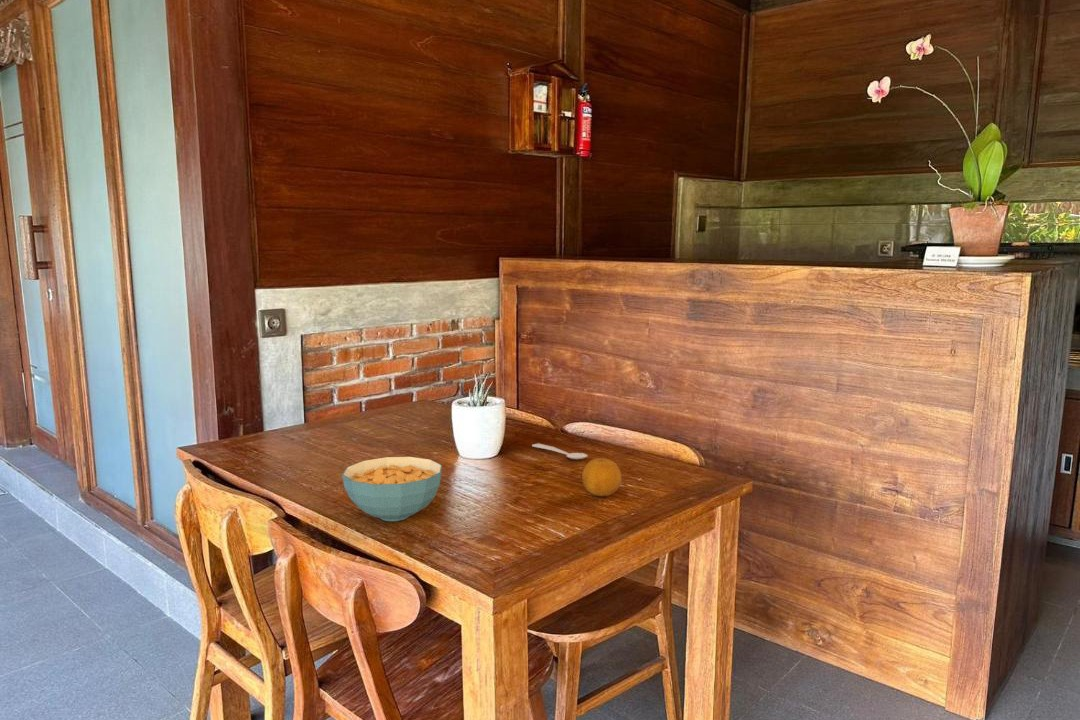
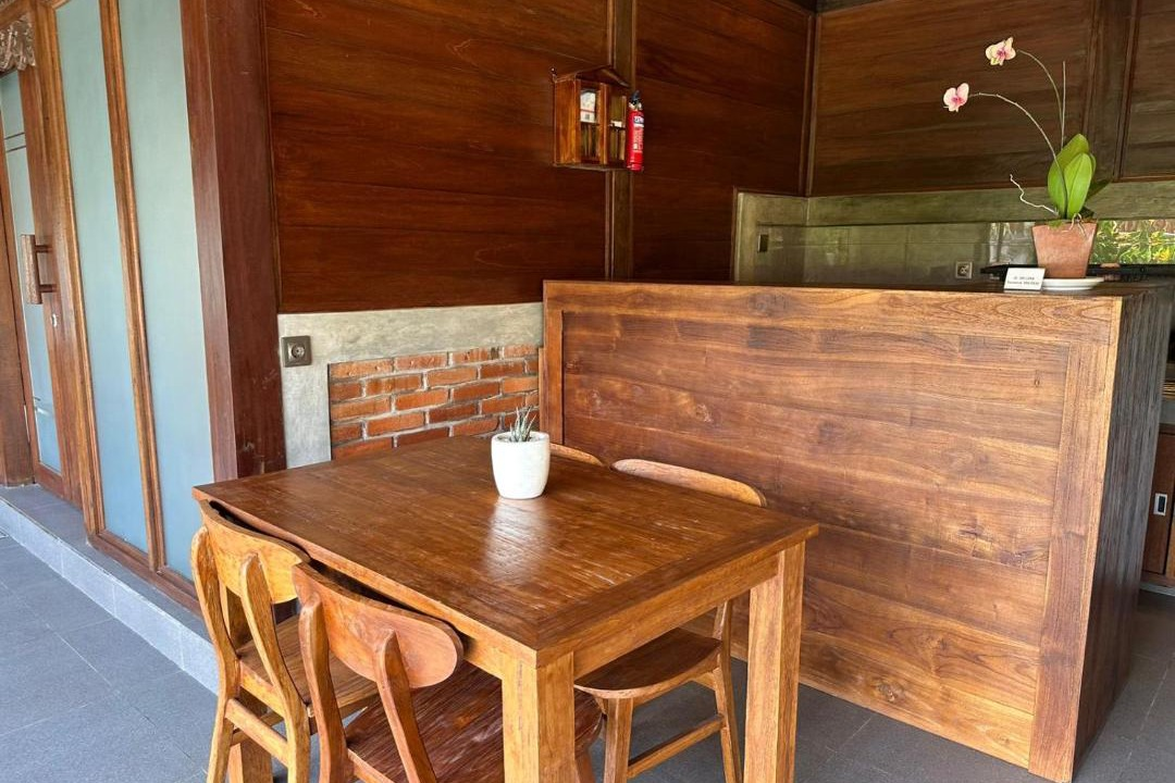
- fruit [581,457,622,497]
- cereal bowl [341,456,443,522]
- spoon [531,442,589,460]
